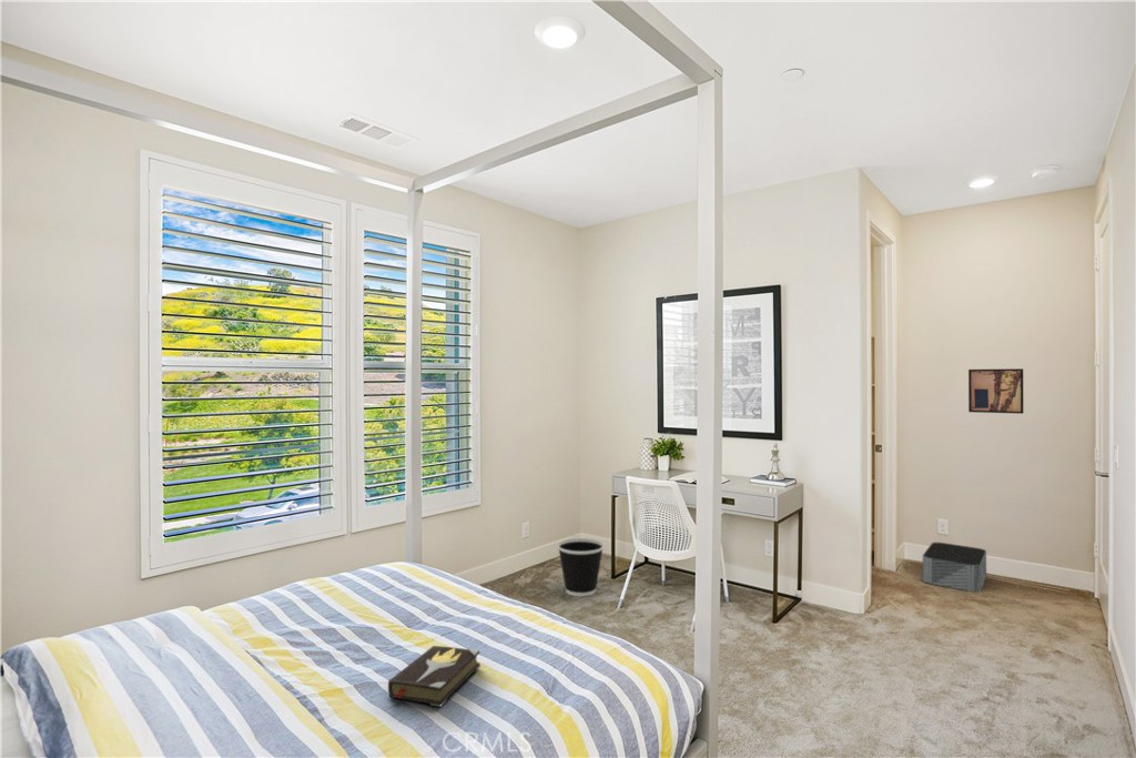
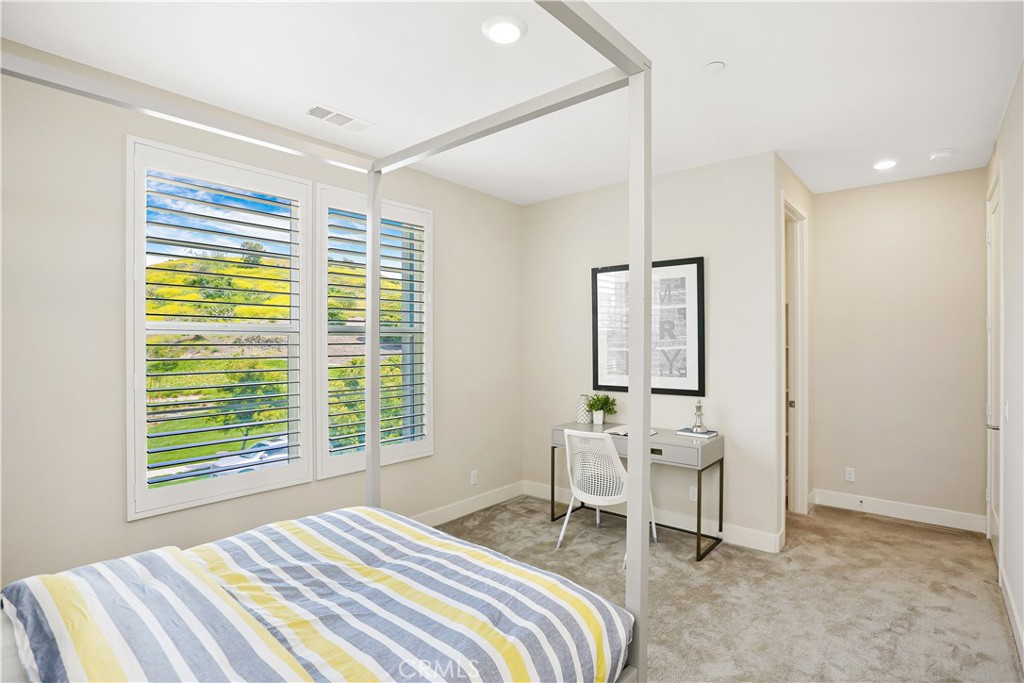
- wall art [967,367,1025,415]
- storage bin [922,542,987,593]
- wastebasket [557,537,605,597]
- hardback book [387,645,481,708]
